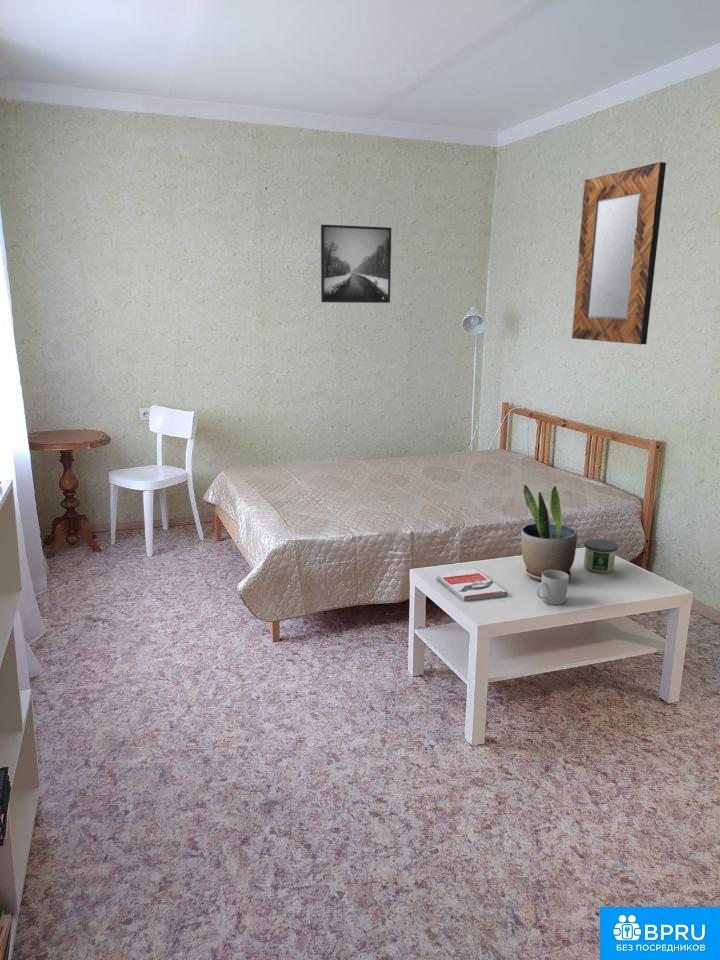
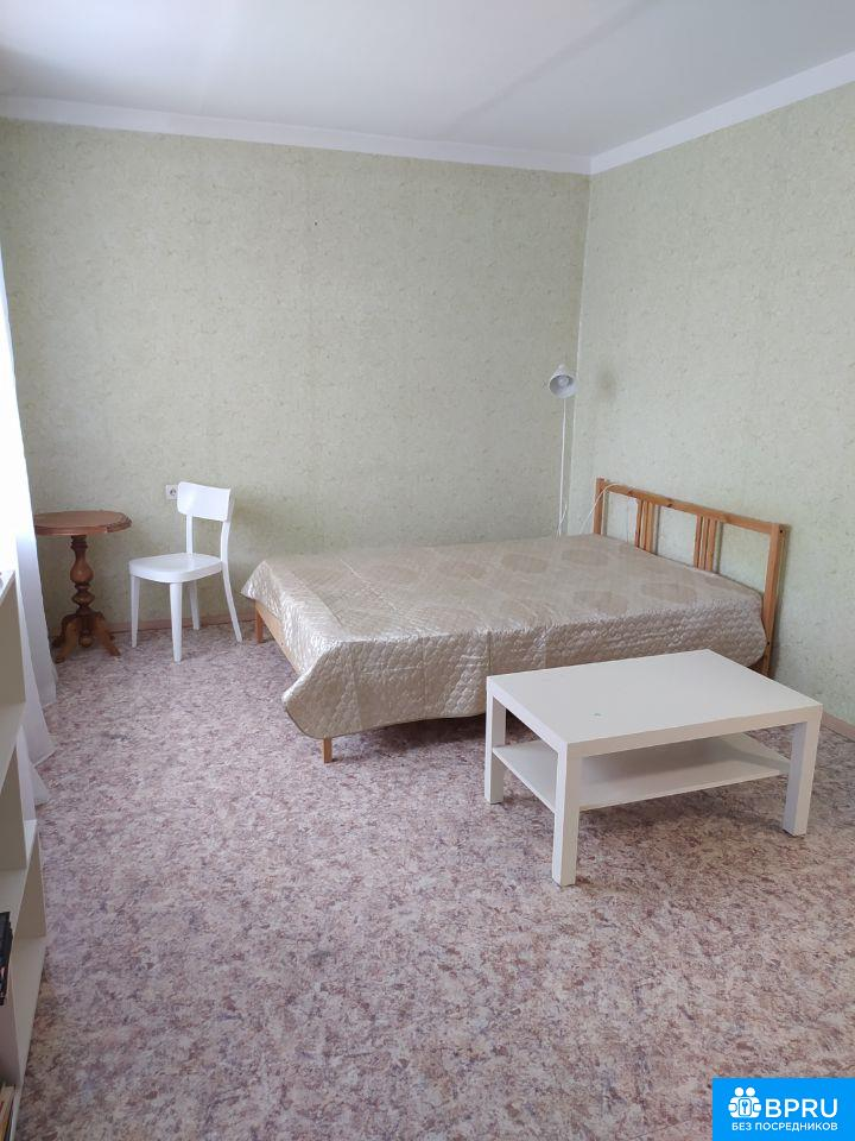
- home mirror [571,161,667,345]
- mug [535,570,570,606]
- candle [583,538,619,574]
- book [435,568,508,602]
- potted plant [520,483,578,582]
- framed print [320,224,392,304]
